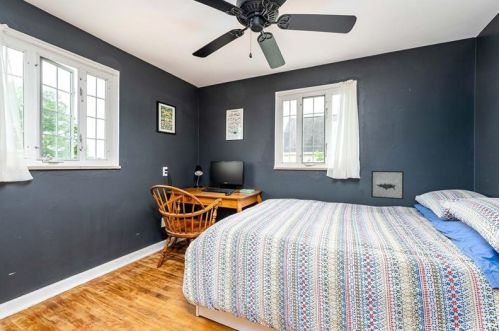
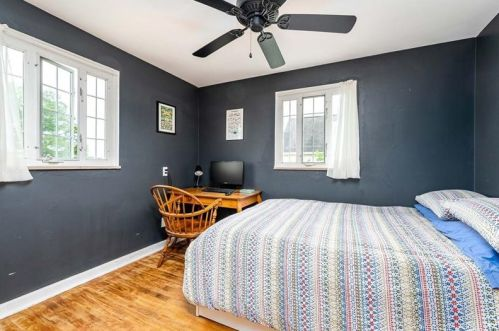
- wall art [370,170,405,200]
